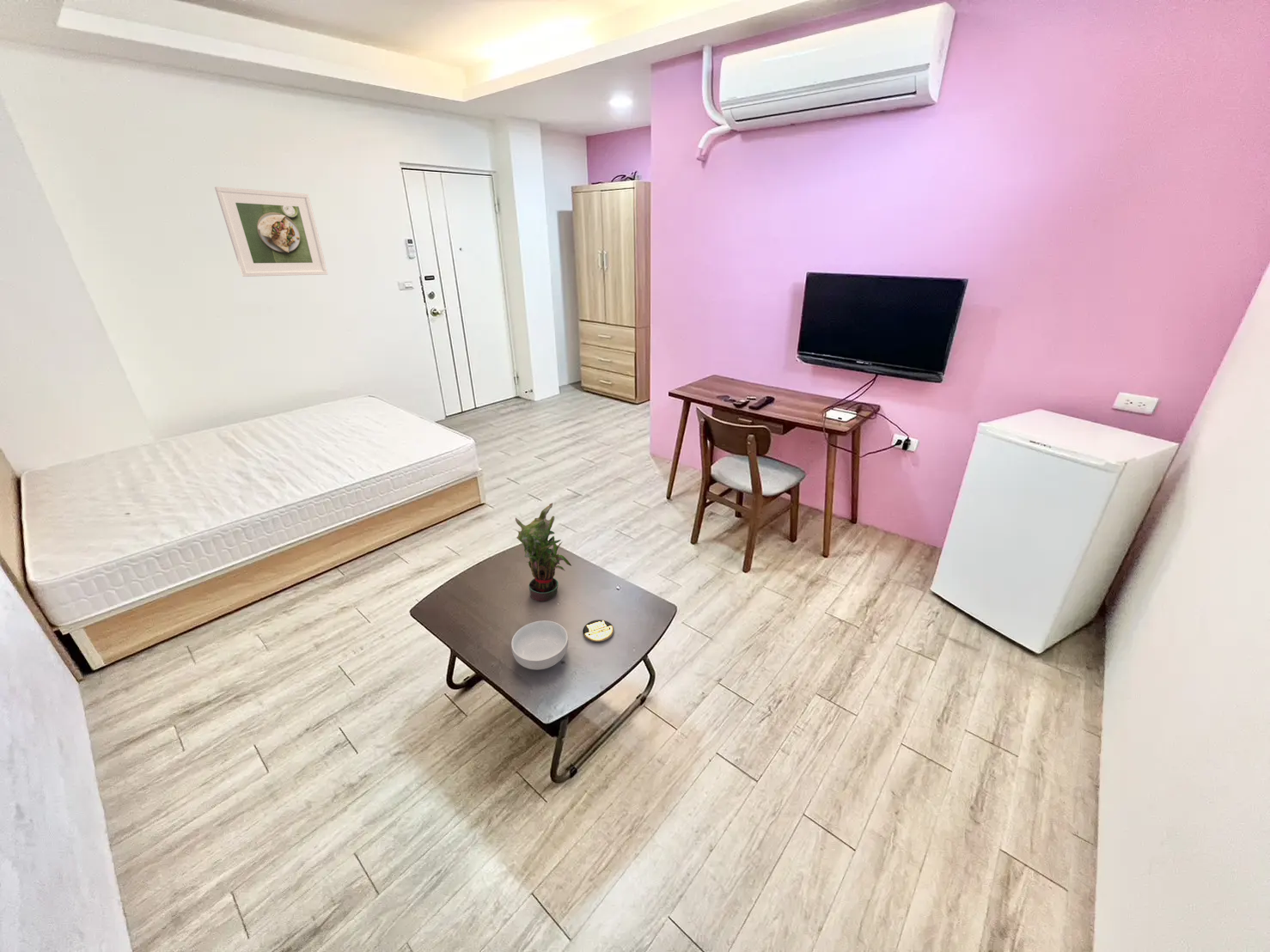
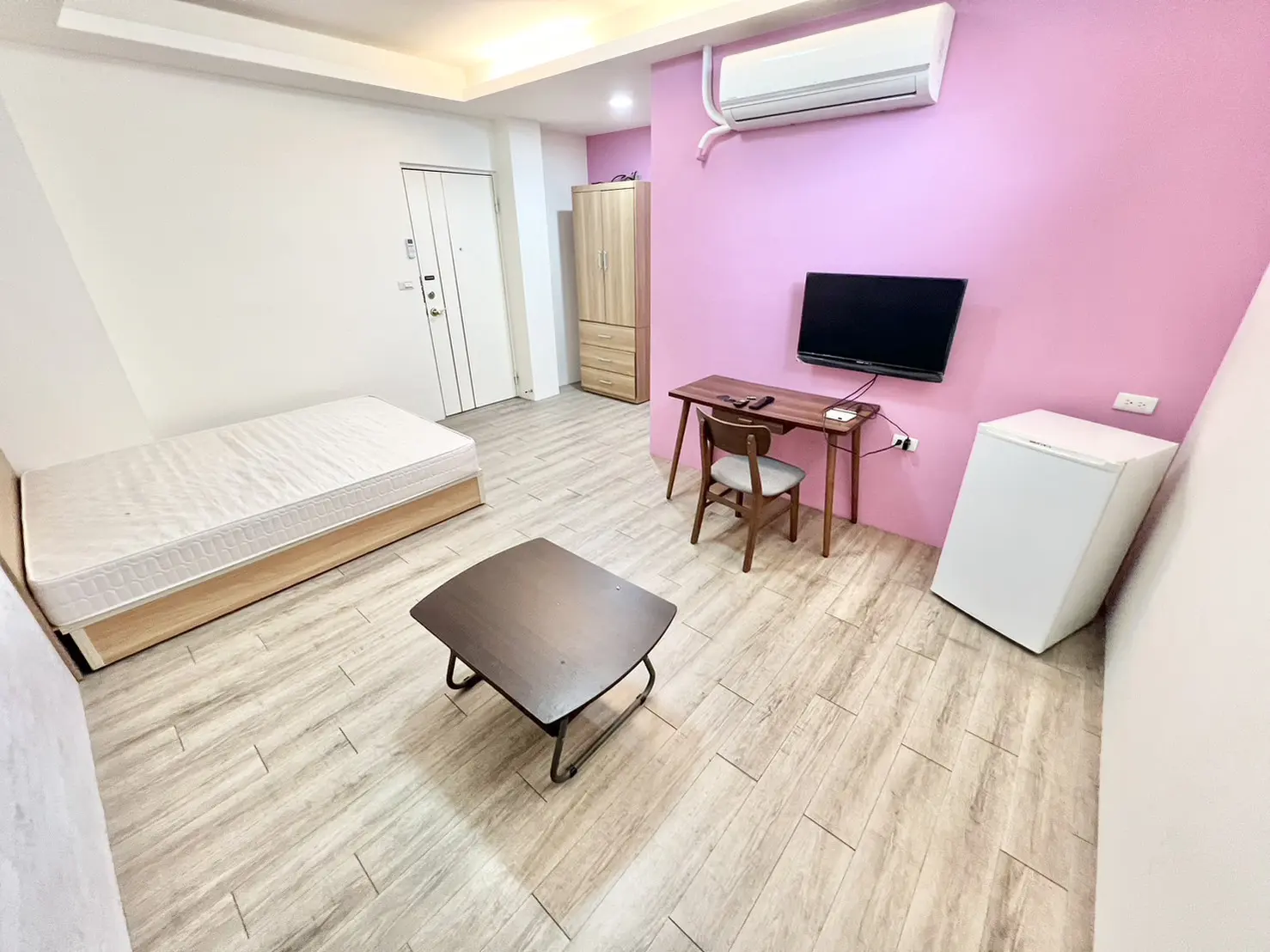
- coaster [582,619,614,643]
- cereal bowl [510,619,569,670]
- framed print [214,186,329,278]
- potted plant [515,503,572,602]
